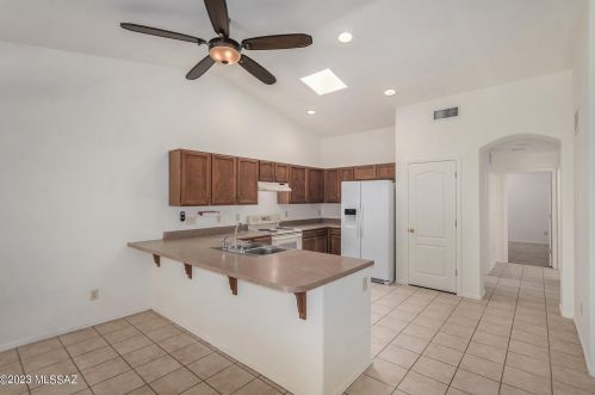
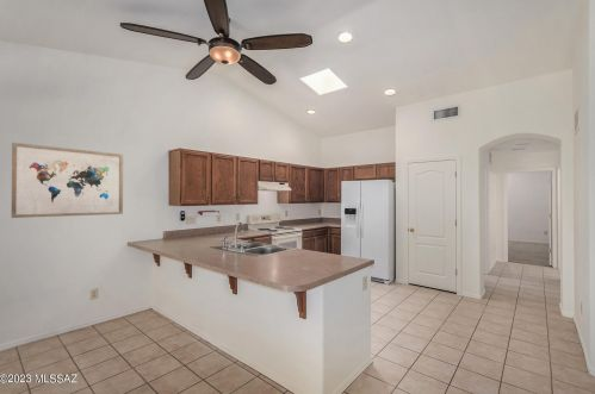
+ wall art [11,142,124,219]
